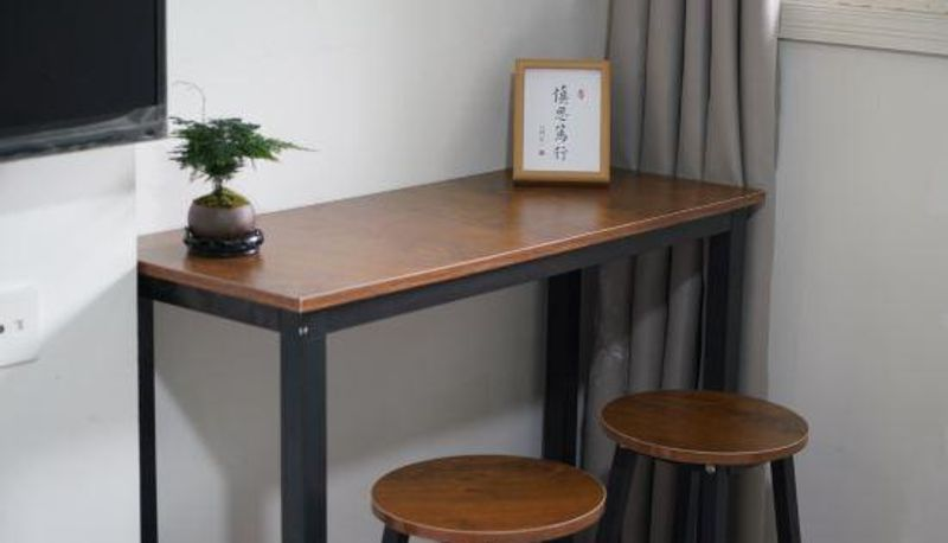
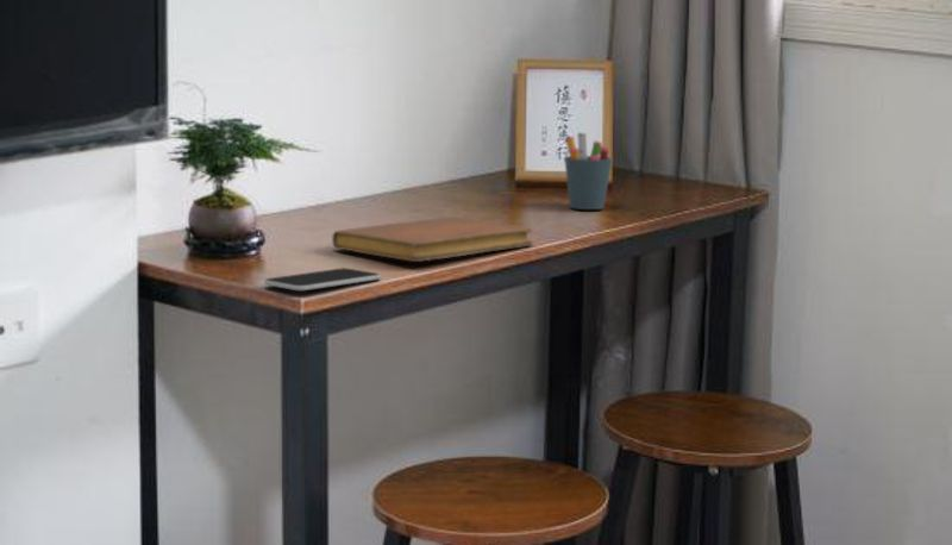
+ notebook [331,215,533,263]
+ smartphone [263,267,381,292]
+ pen holder [563,131,614,211]
